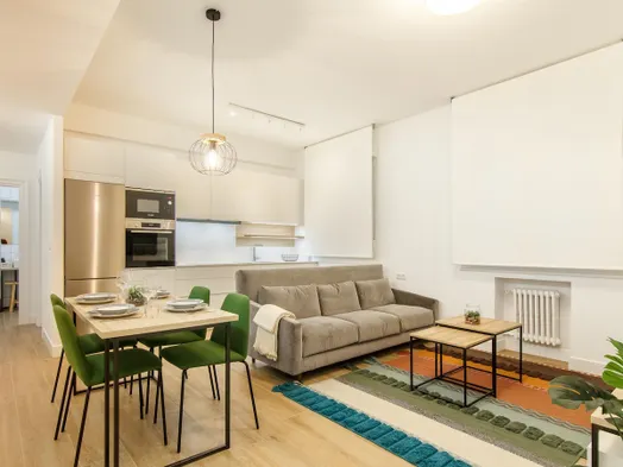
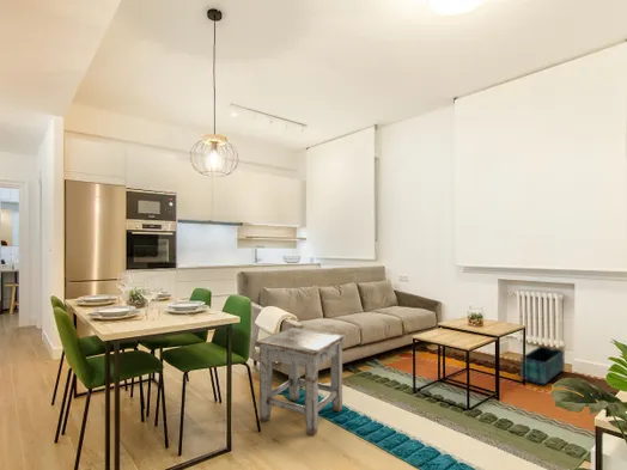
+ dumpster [519,344,566,386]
+ stool [254,326,347,437]
